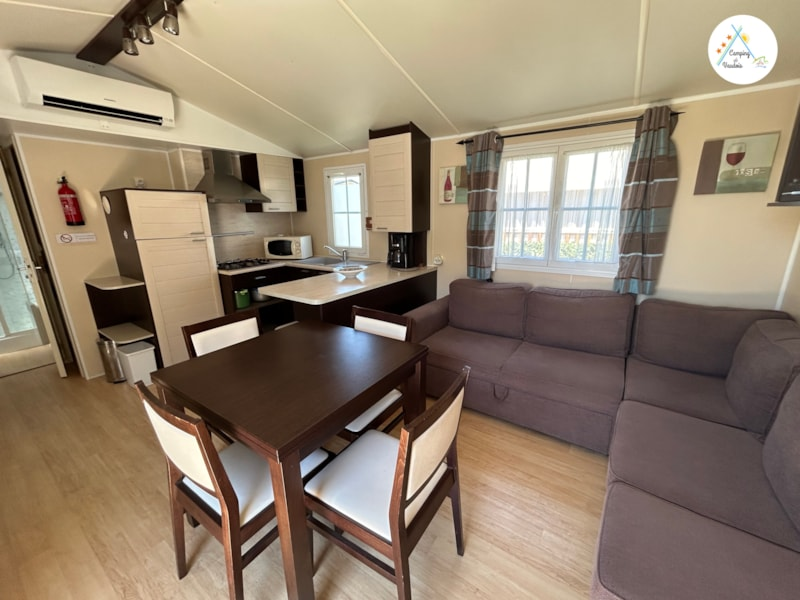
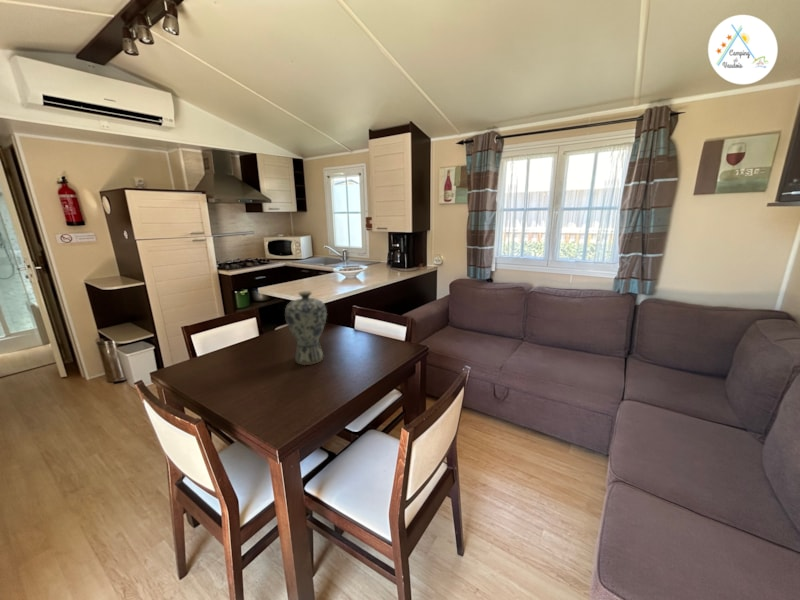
+ vase [284,290,328,366]
